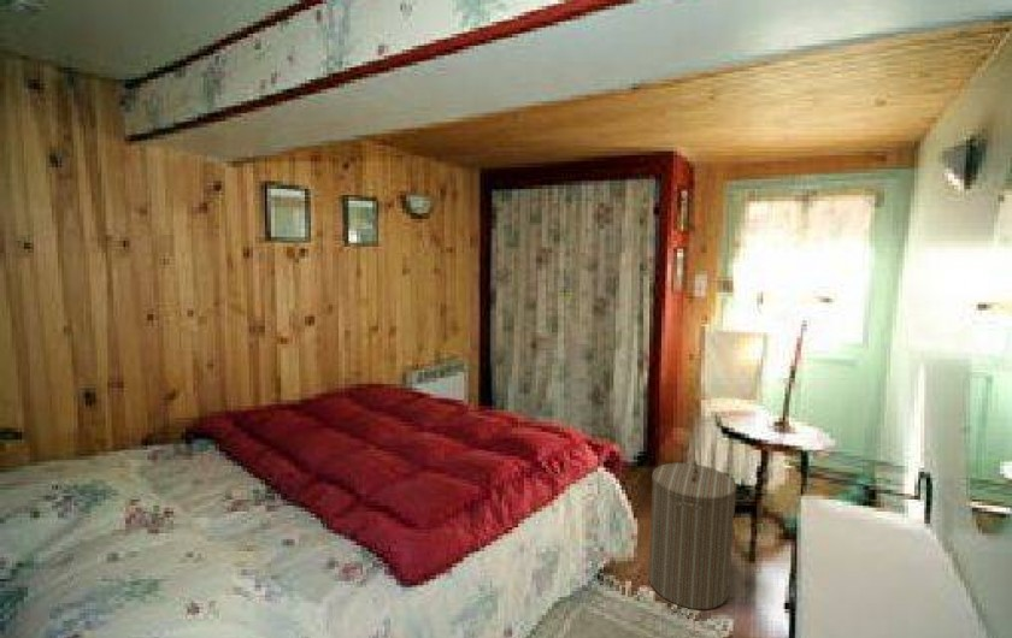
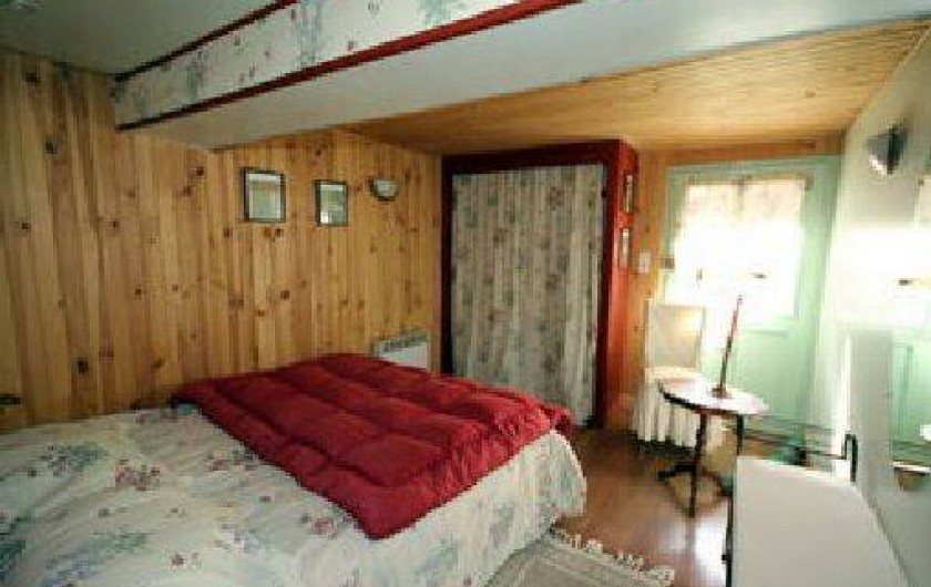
- laundry hamper [647,459,737,610]
